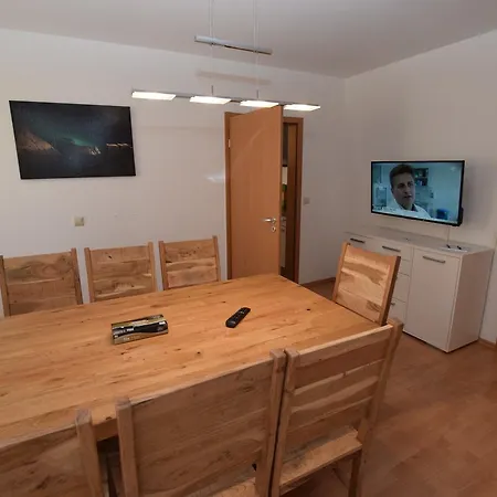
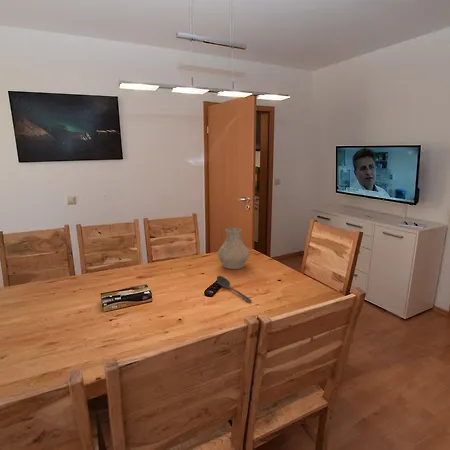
+ stirrer [216,275,253,303]
+ vase [217,226,250,270]
